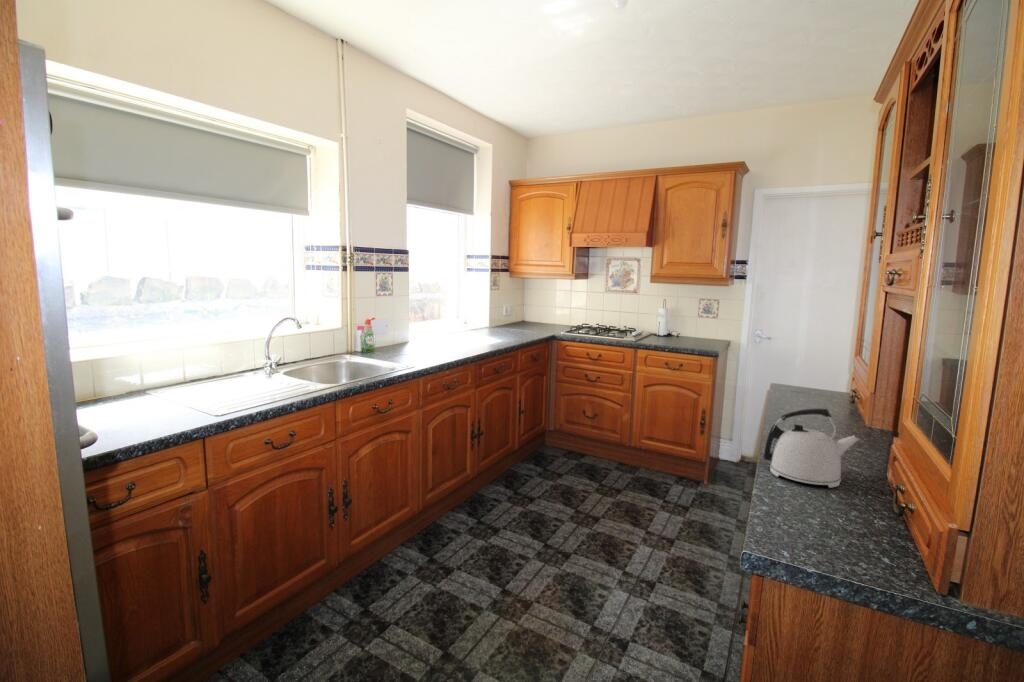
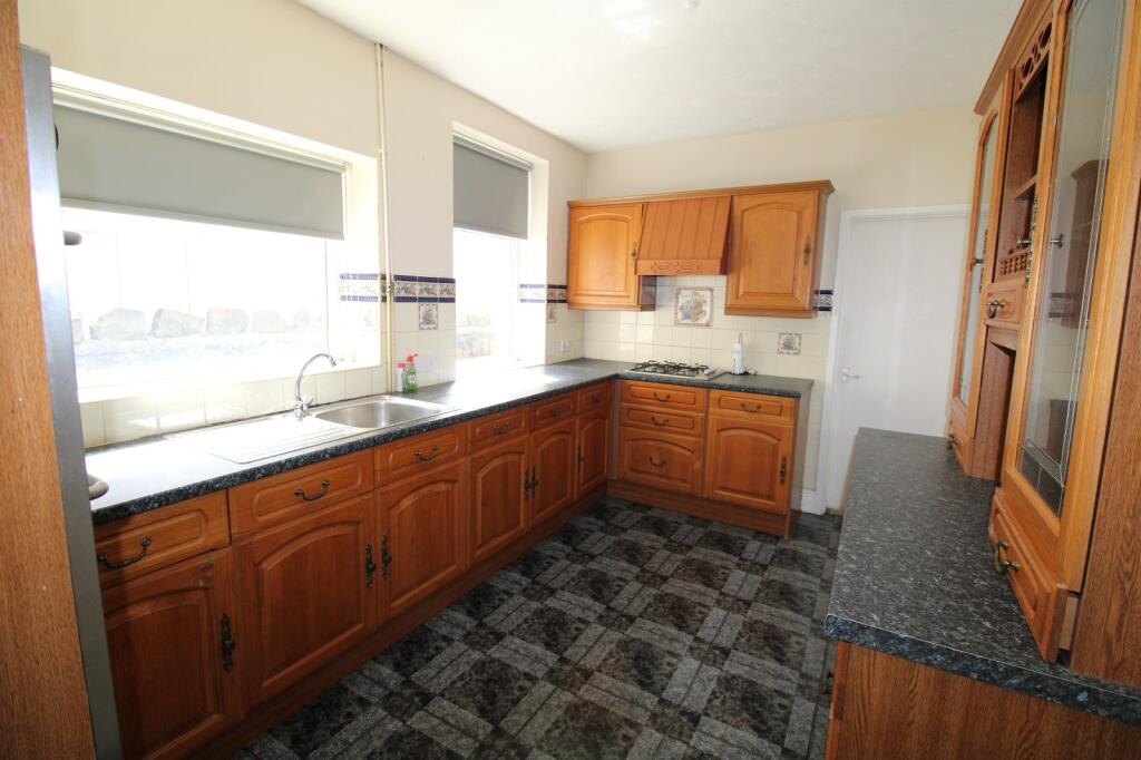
- kettle [762,408,861,489]
